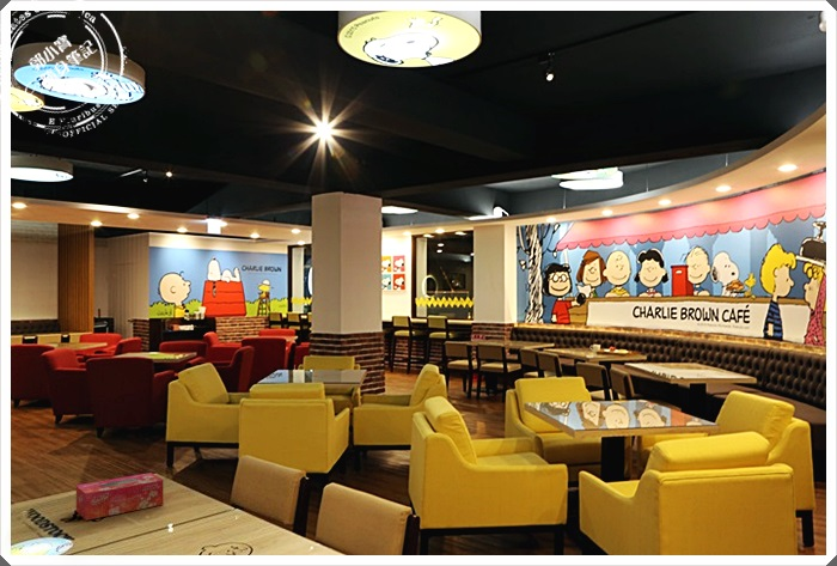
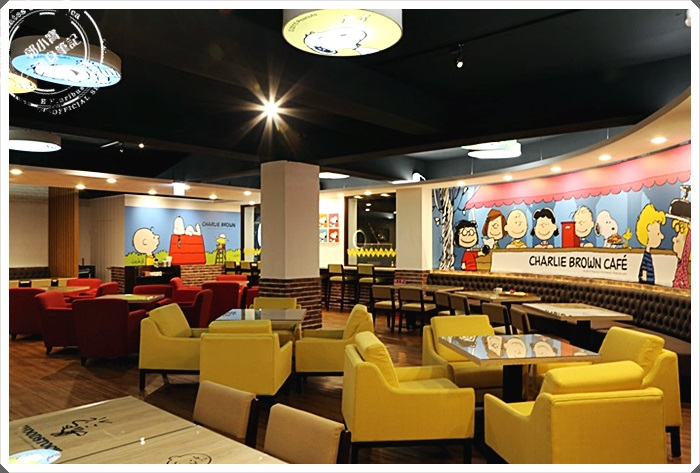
- tissue box [75,471,164,522]
